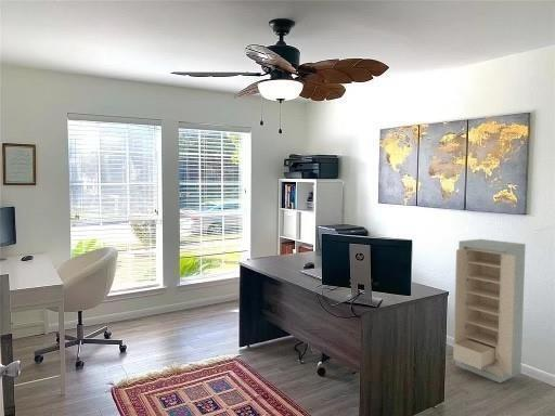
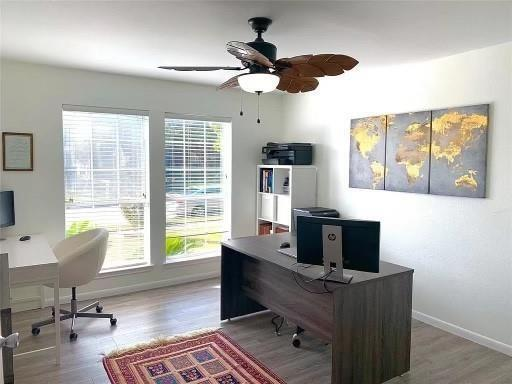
- storage cabinet [452,238,527,385]
